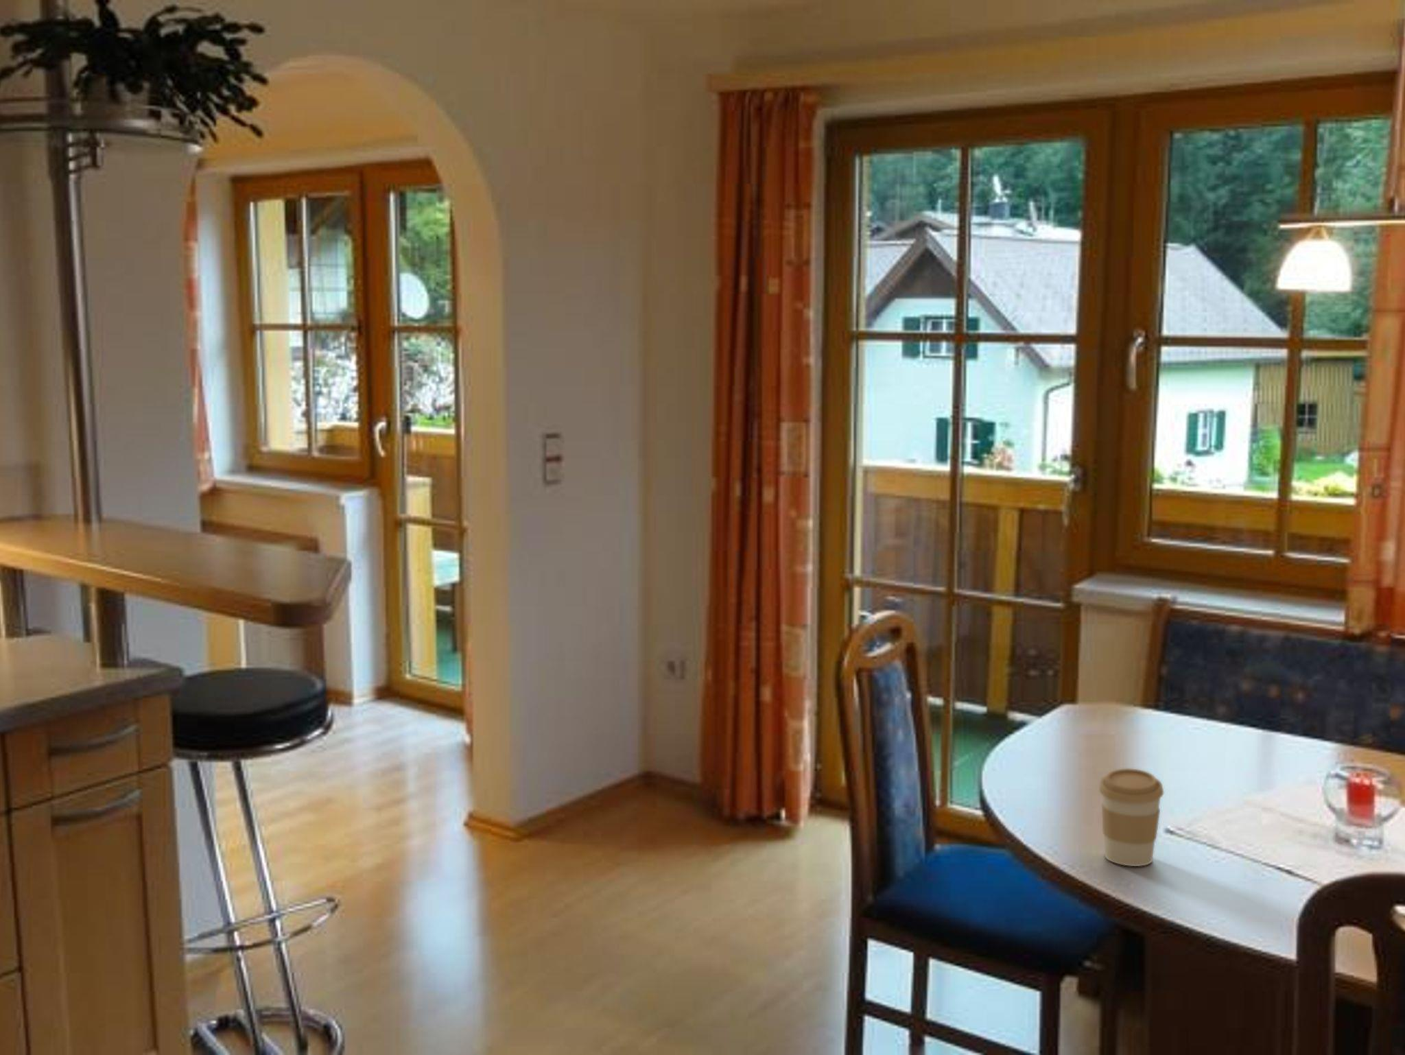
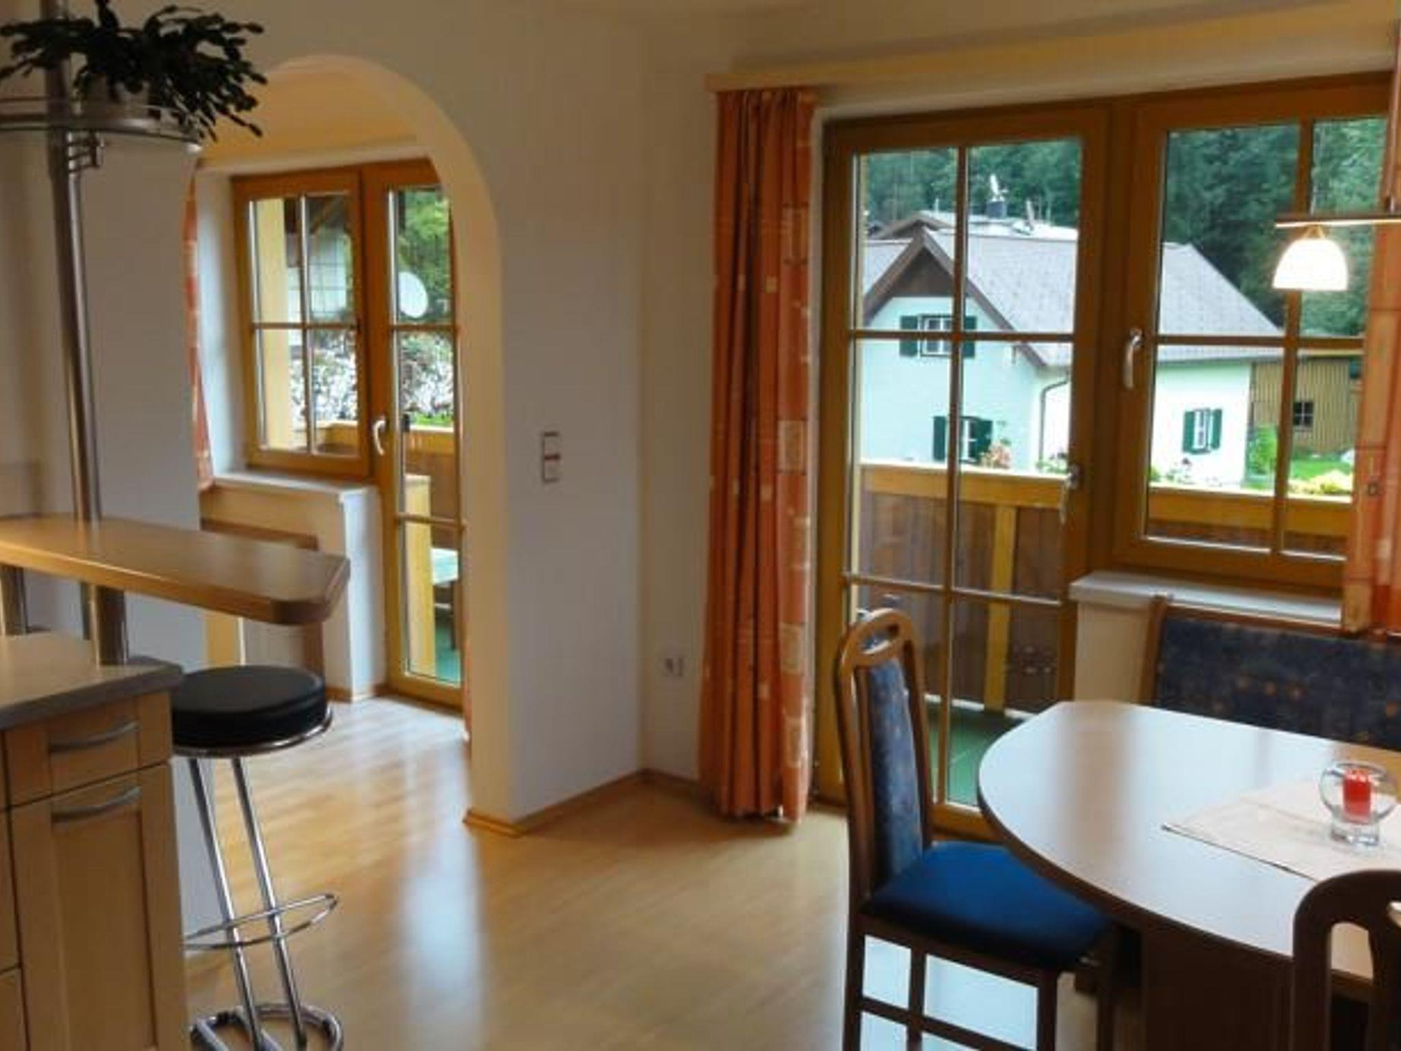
- coffee cup [1098,768,1165,867]
